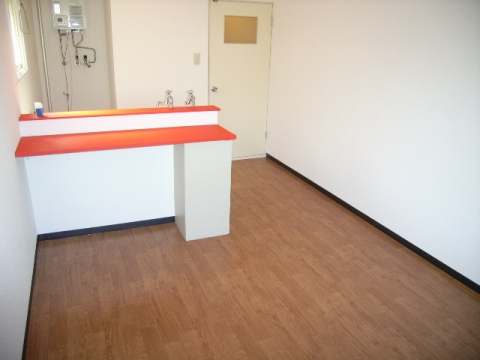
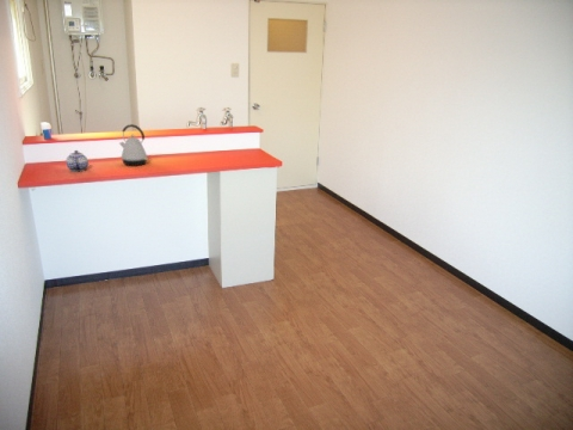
+ kettle [118,123,149,167]
+ teapot [64,149,90,172]
